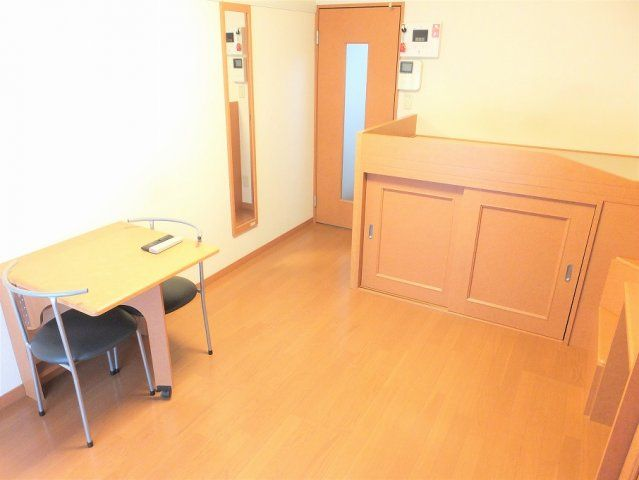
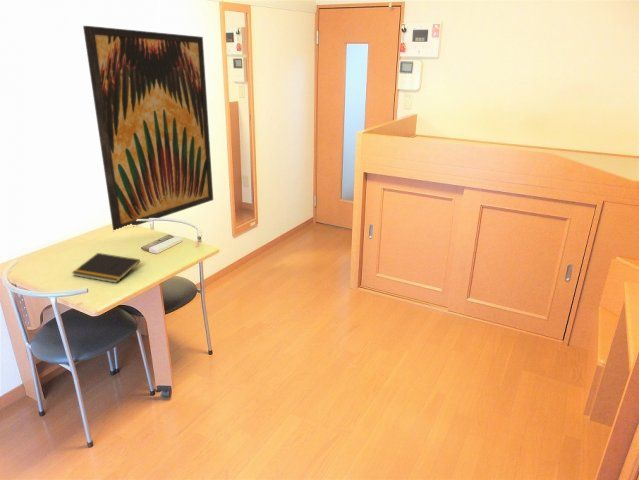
+ notepad [71,252,141,284]
+ wall art [82,25,214,231]
